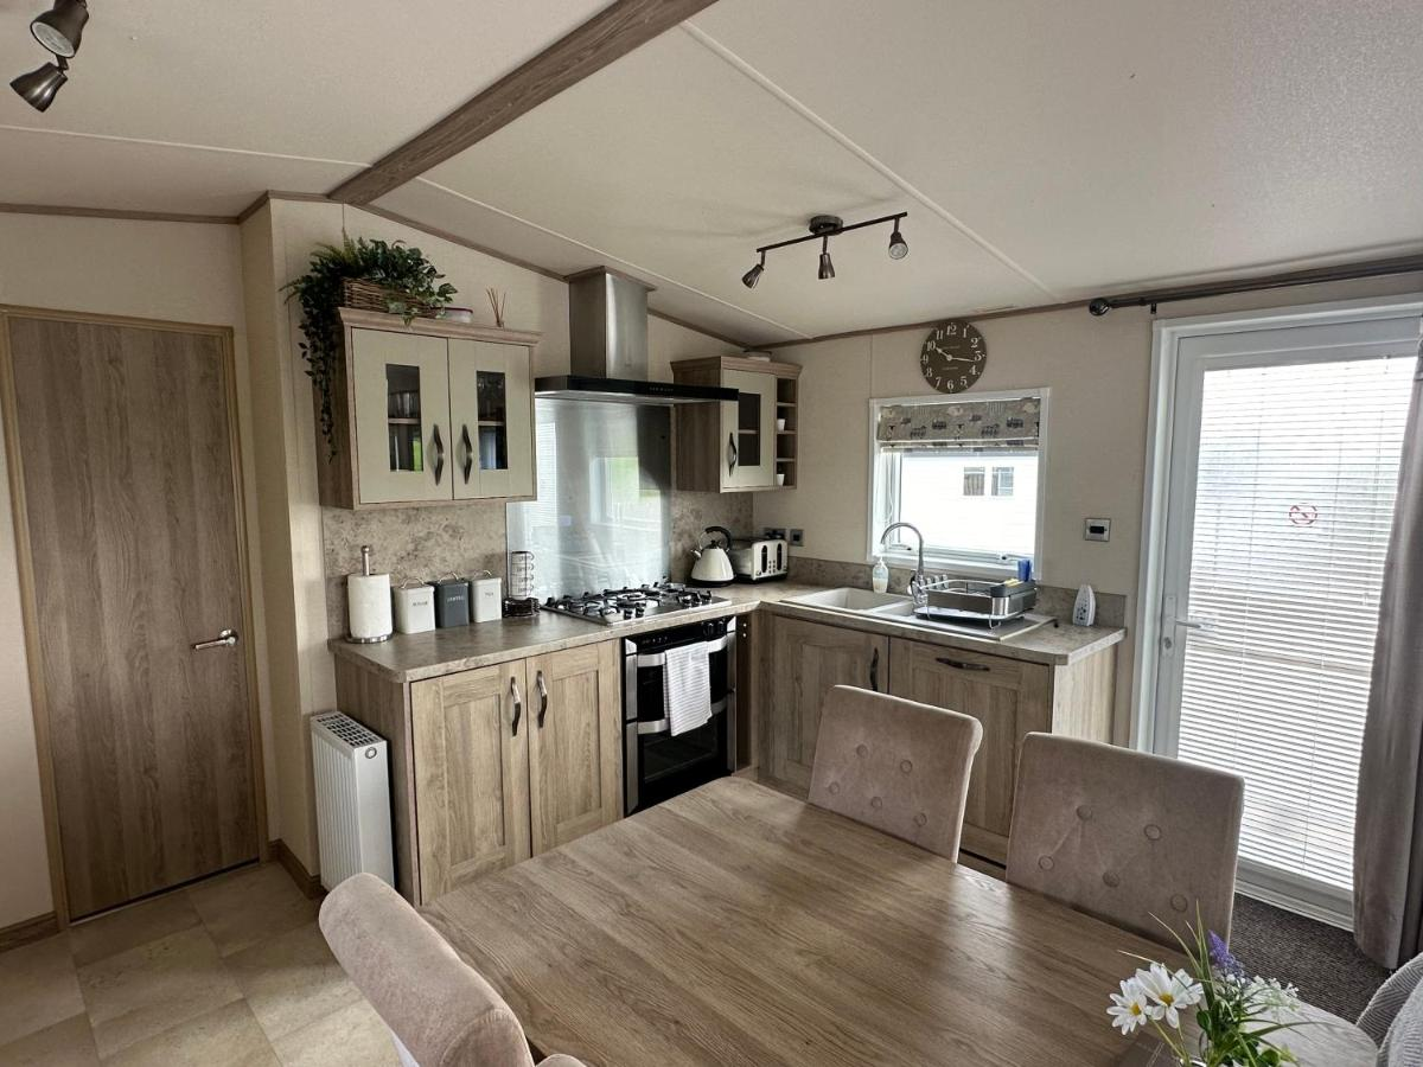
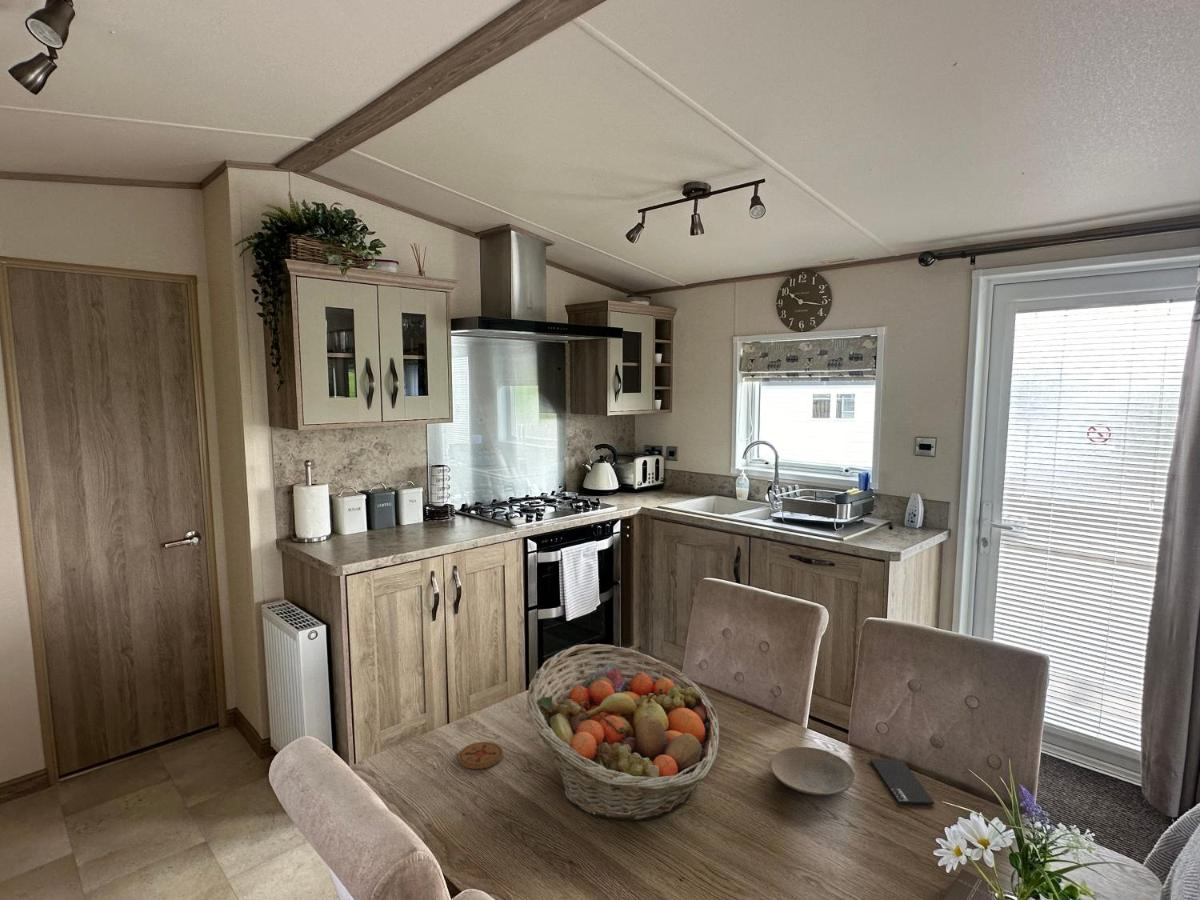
+ plate [769,746,856,796]
+ coaster [457,741,504,770]
+ smartphone [869,758,935,805]
+ fruit basket [526,643,721,822]
